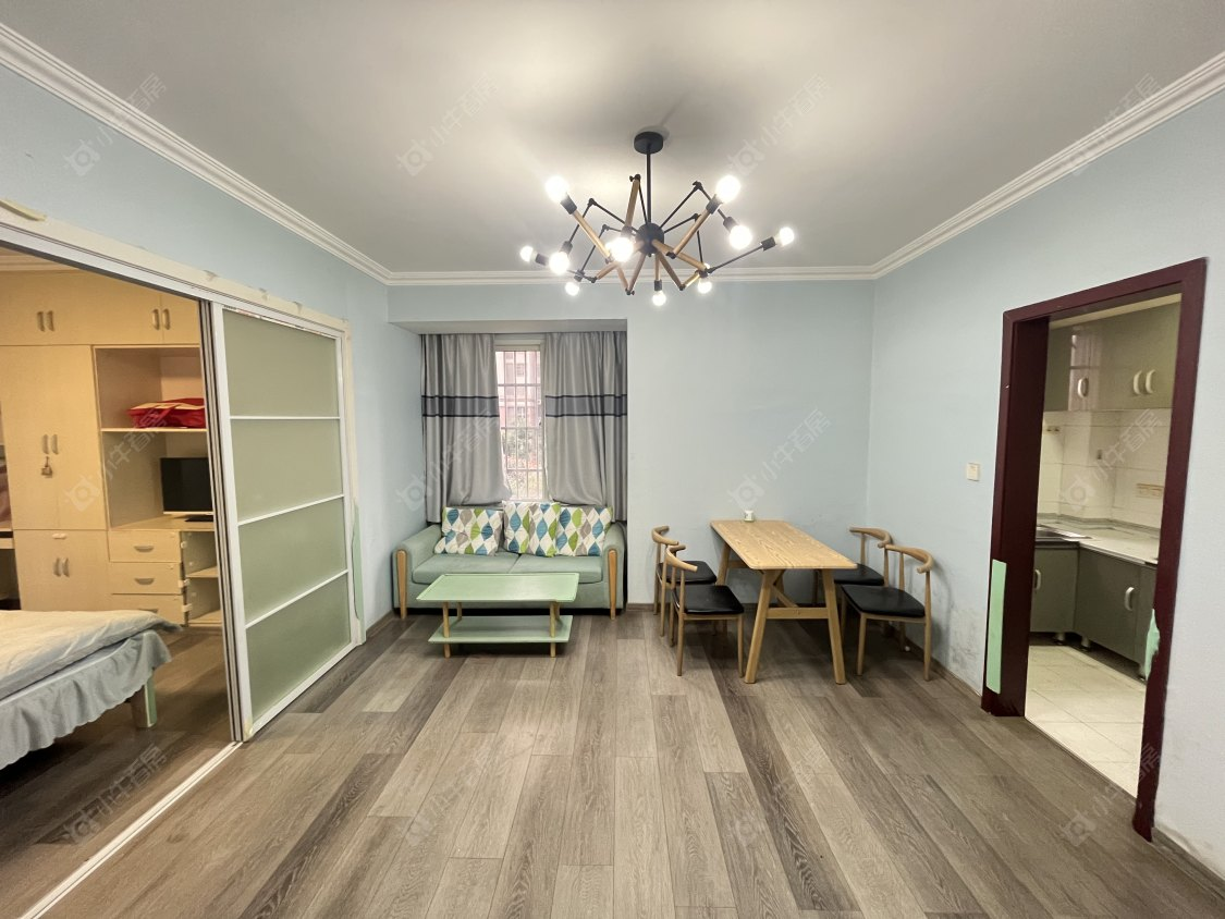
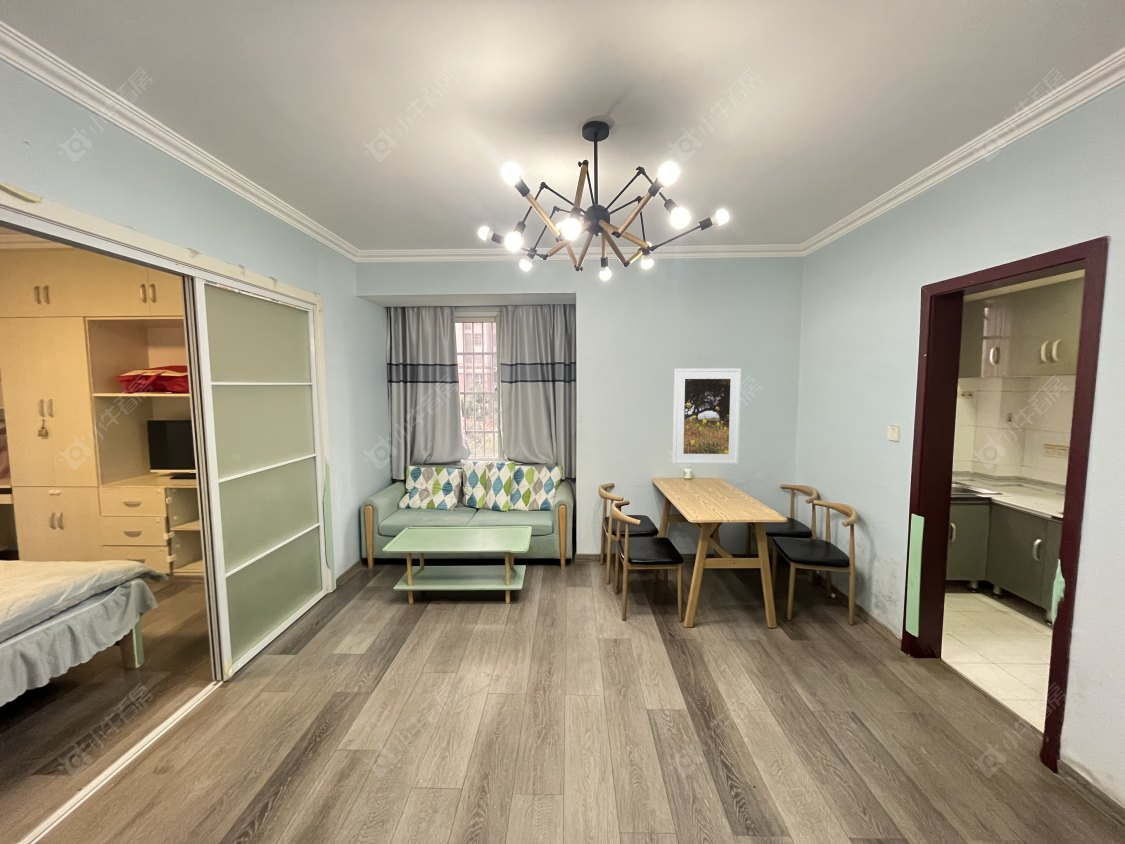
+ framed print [672,367,742,465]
